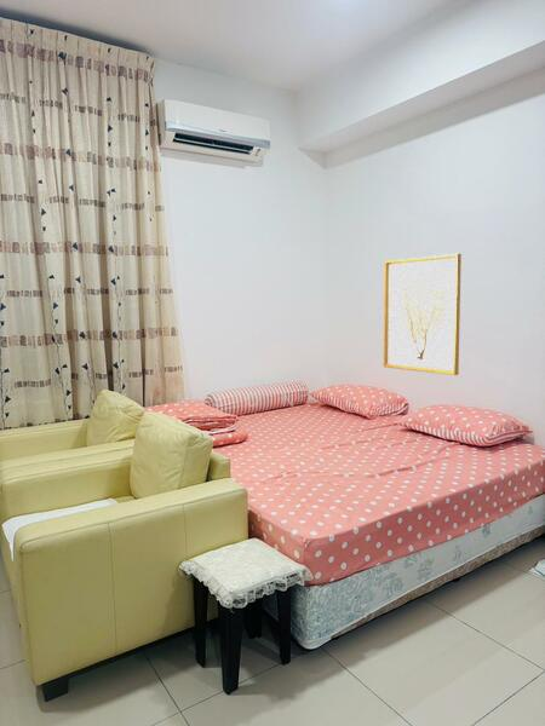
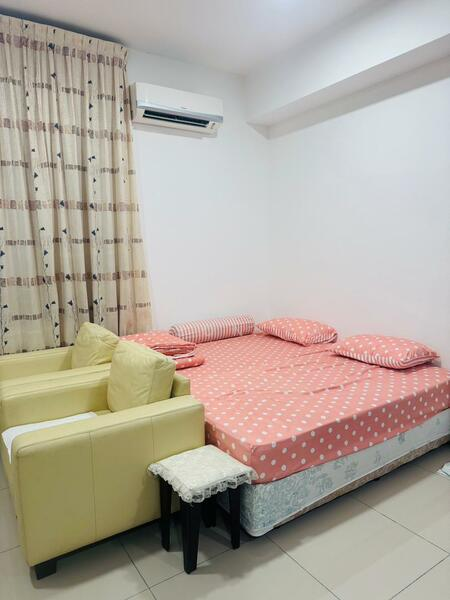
- wall art [383,253,463,376]
